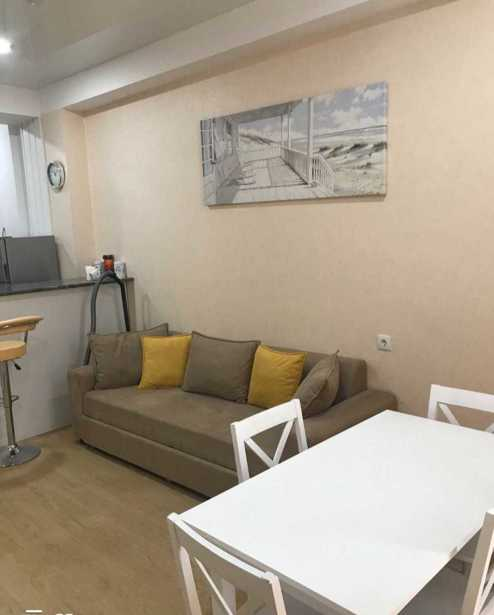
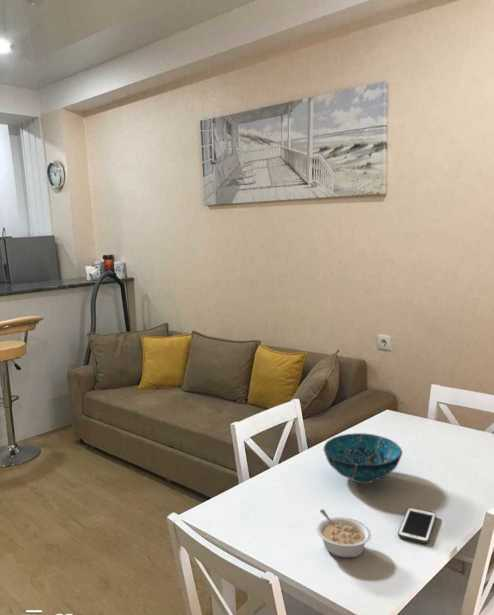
+ decorative bowl [323,432,403,484]
+ cell phone [397,506,437,545]
+ legume [315,508,372,559]
